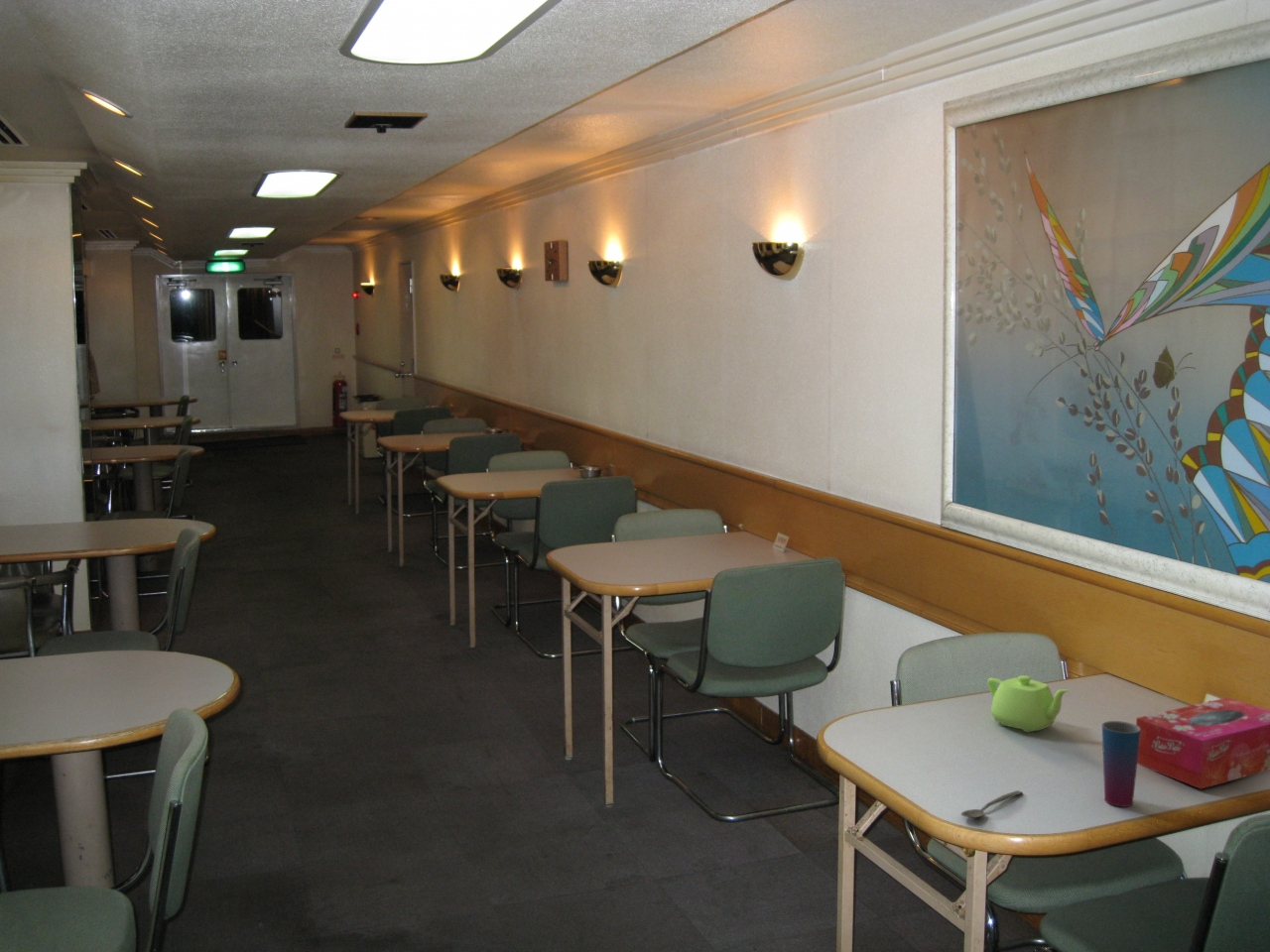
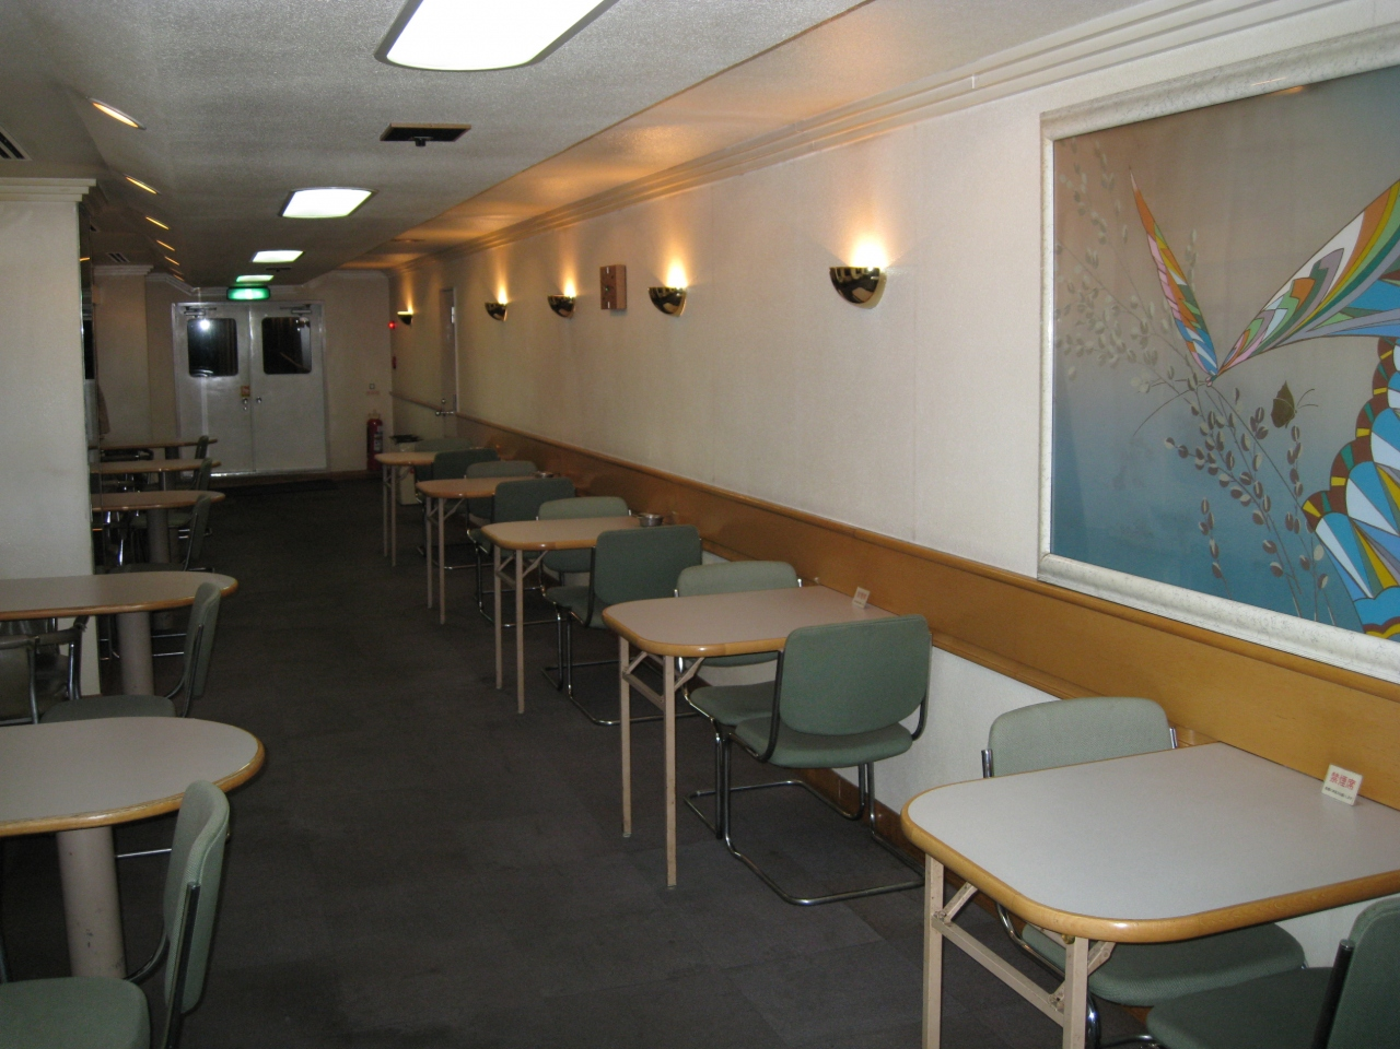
- spoon [960,789,1024,818]
- cup [1101,720,1141,807]
- tissue box [1135,696,1270,790]
- teapot [986,674,1071,733]
